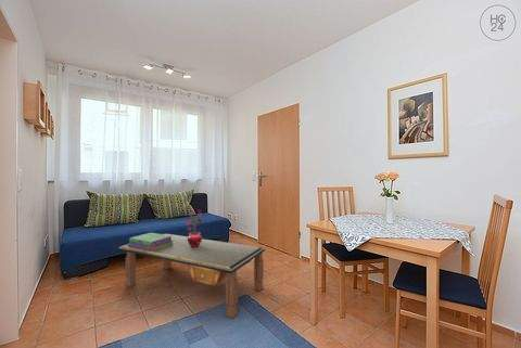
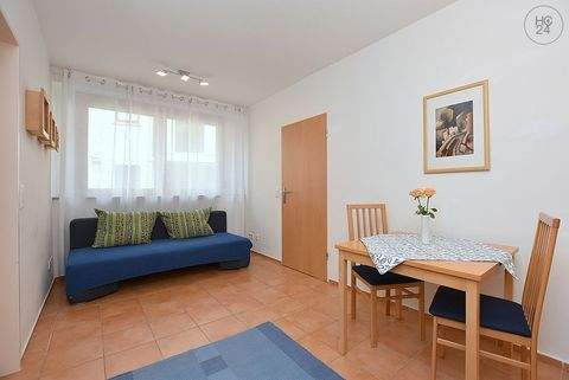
- coffee table [116,233,266,319]
- potted plant [183,209,204,247]
- stack of books [127,232,174,252]
